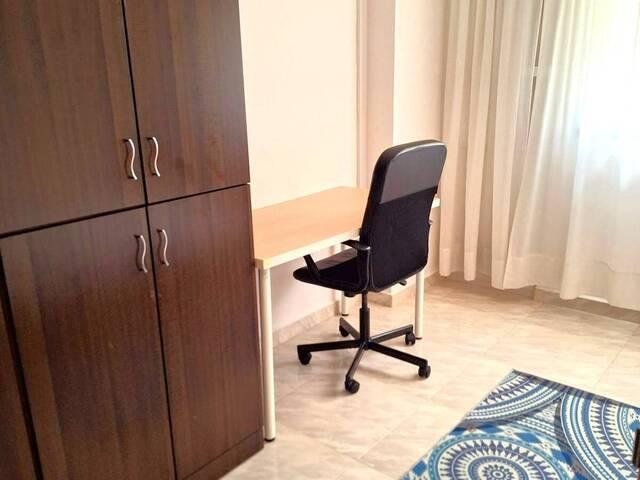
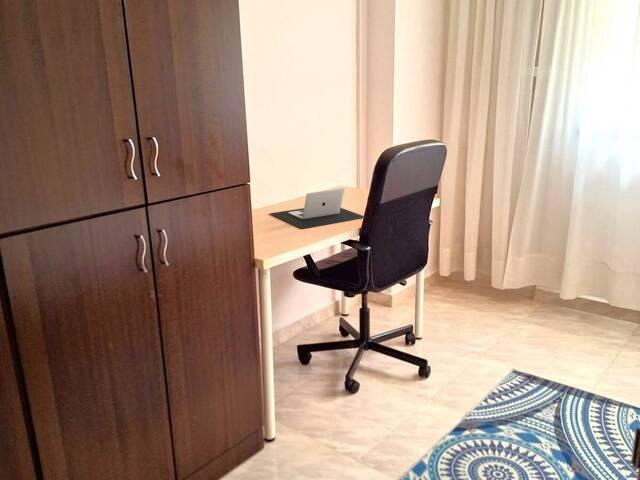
+ laptop [269,187,365,230]
